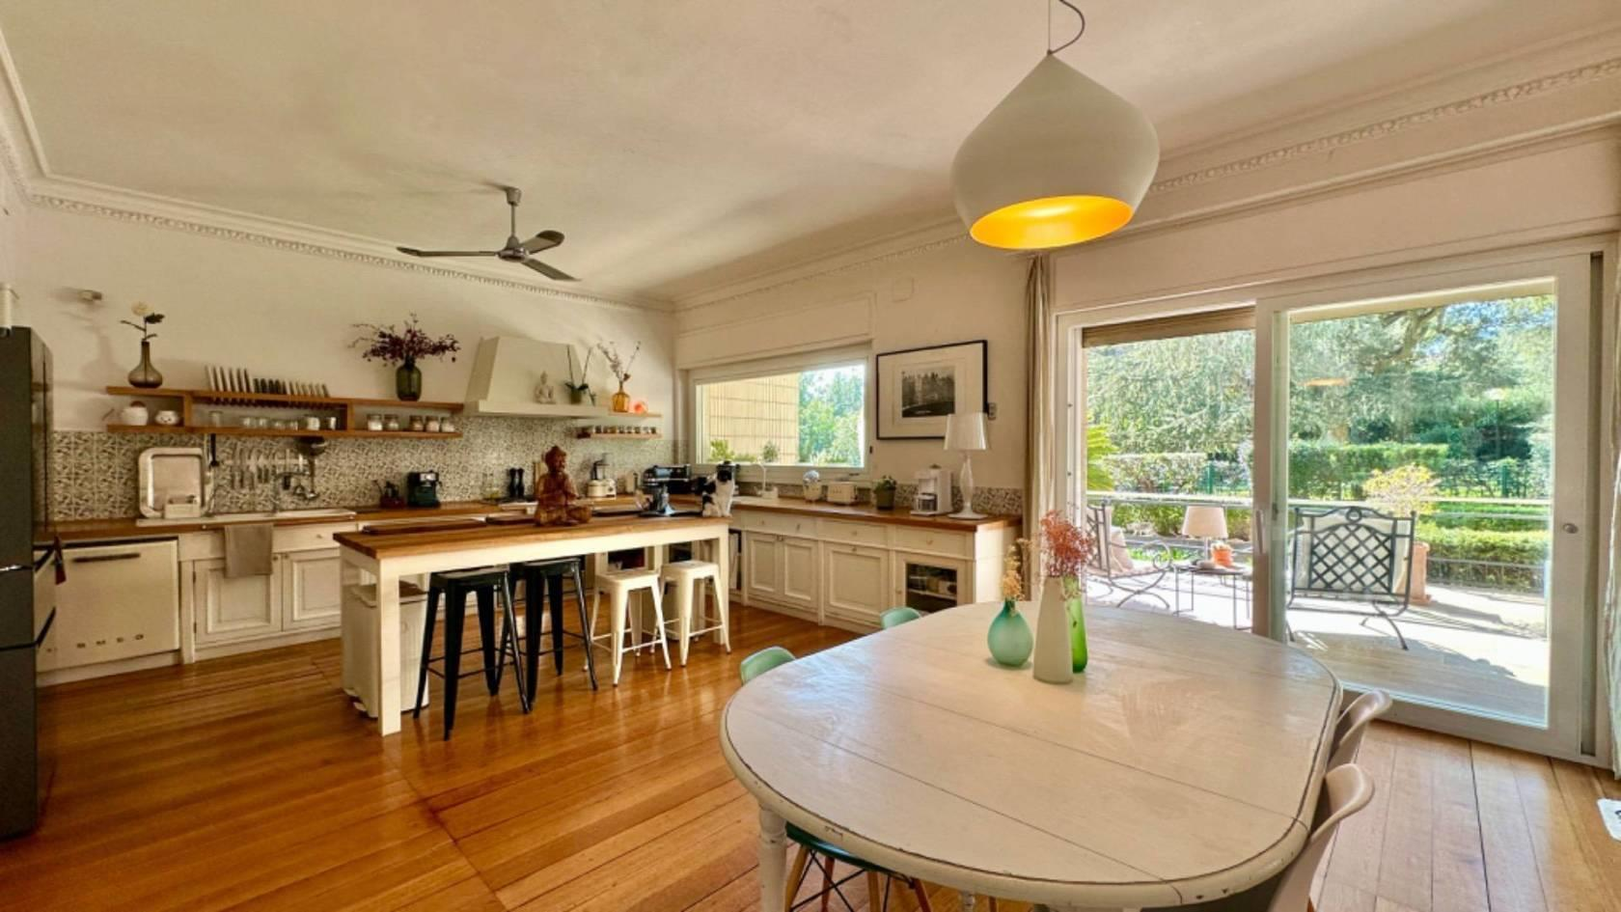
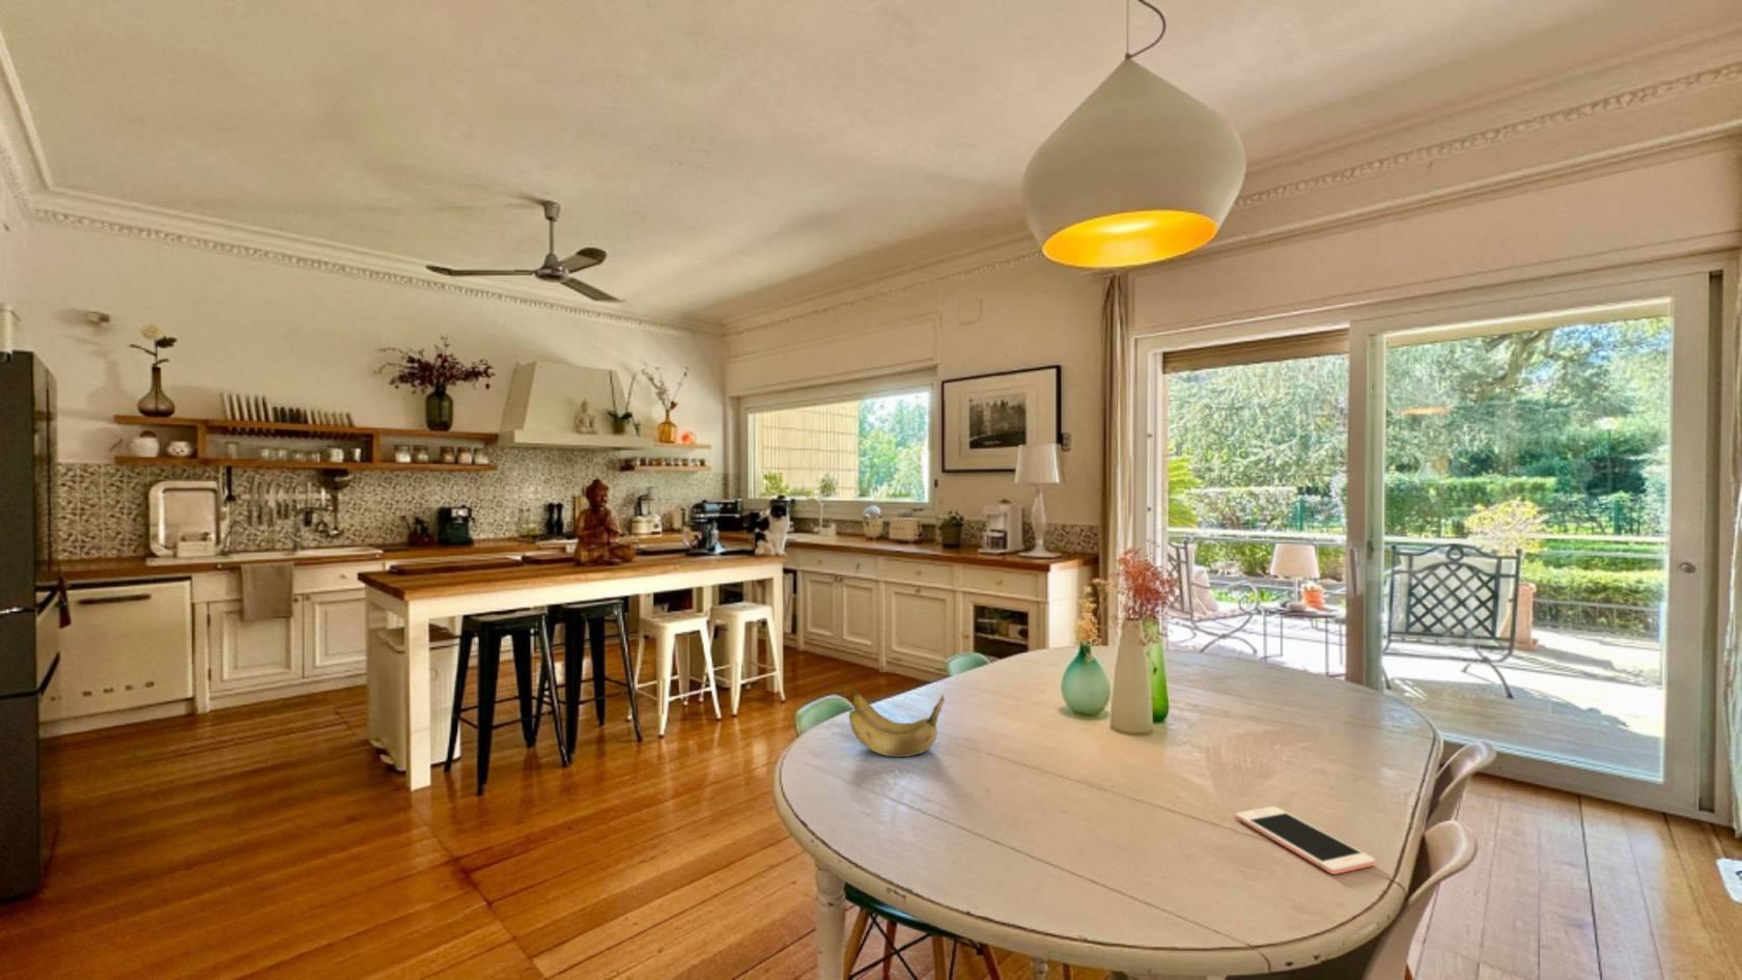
+ banana [848,690,945,759]
+ cell phone [1235,805,1376,875]
